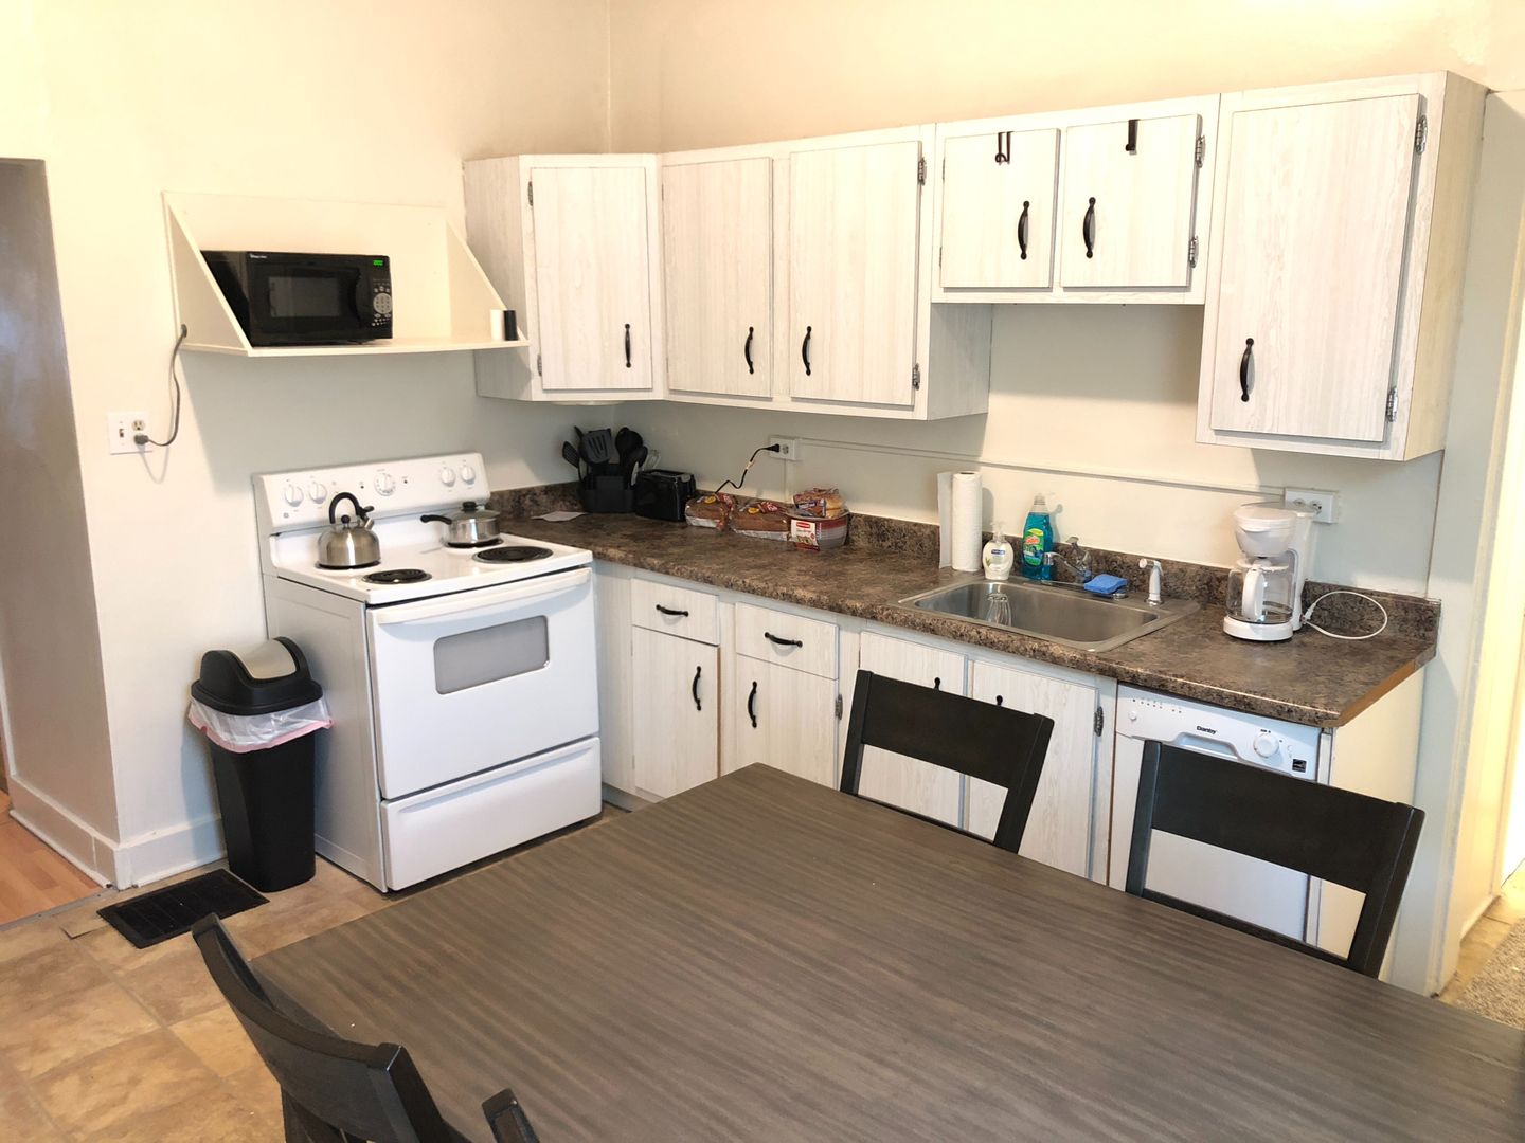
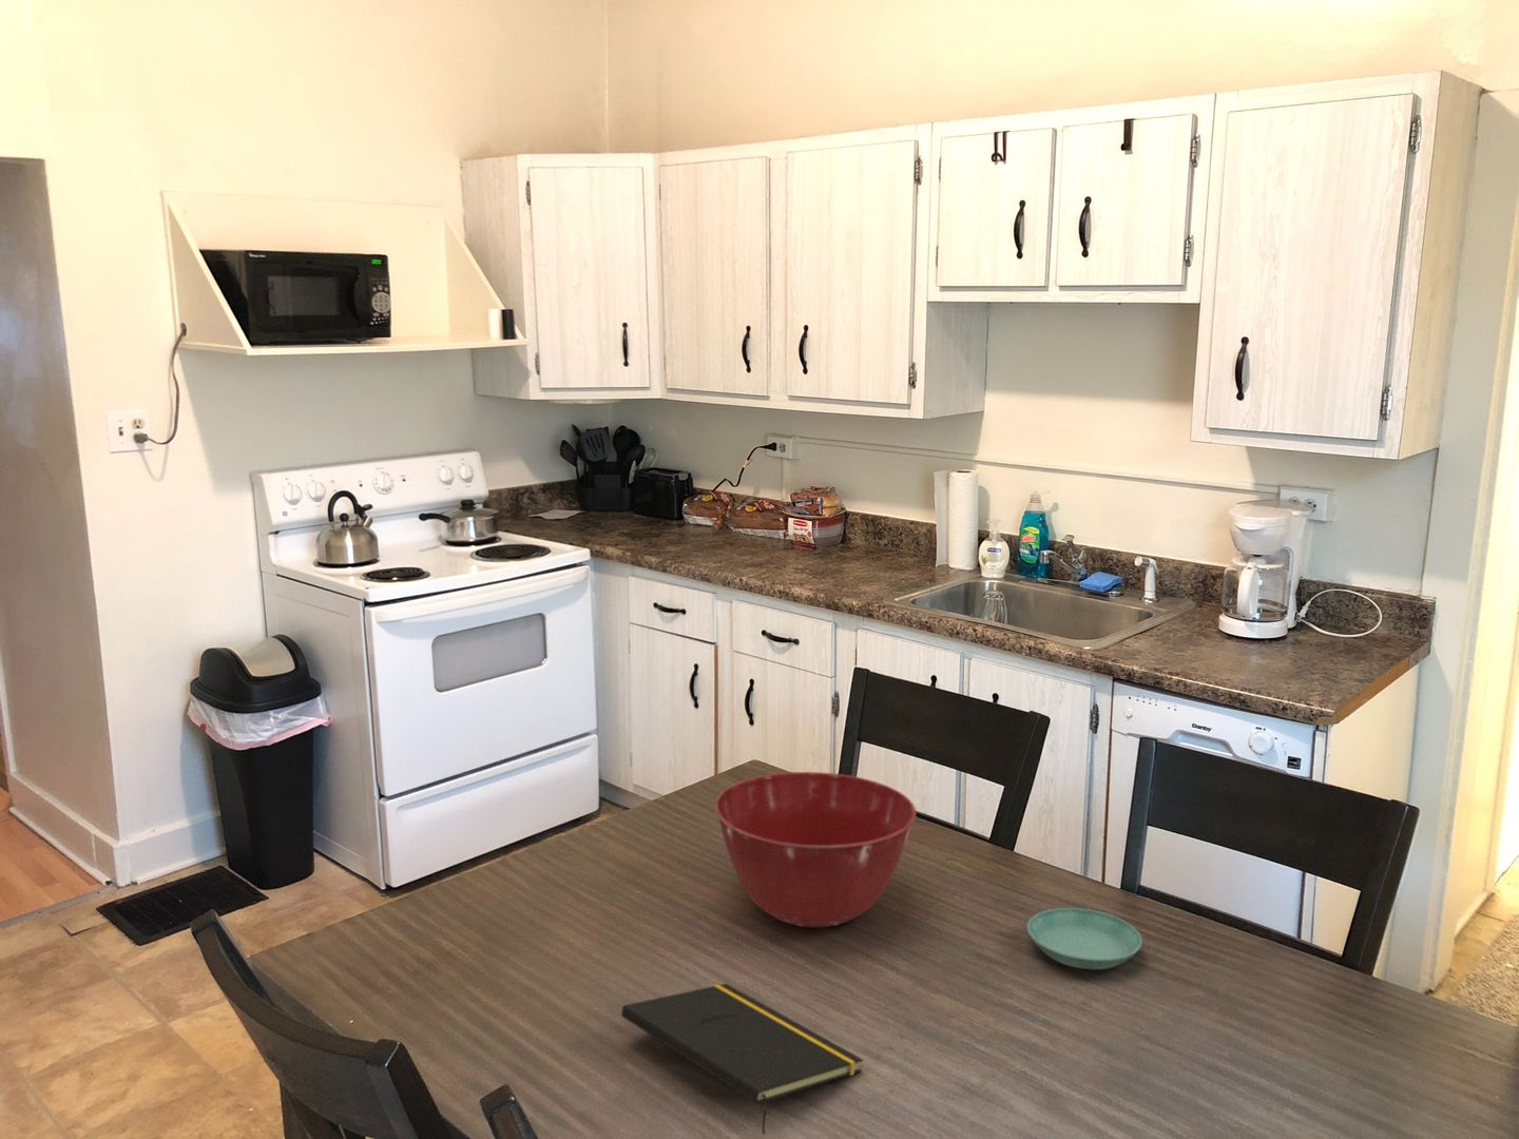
+ notepad [621,982,864,1135]
+ saucer [1026,907,1143,970]
+ mixing bowl [714,770,916,928]
